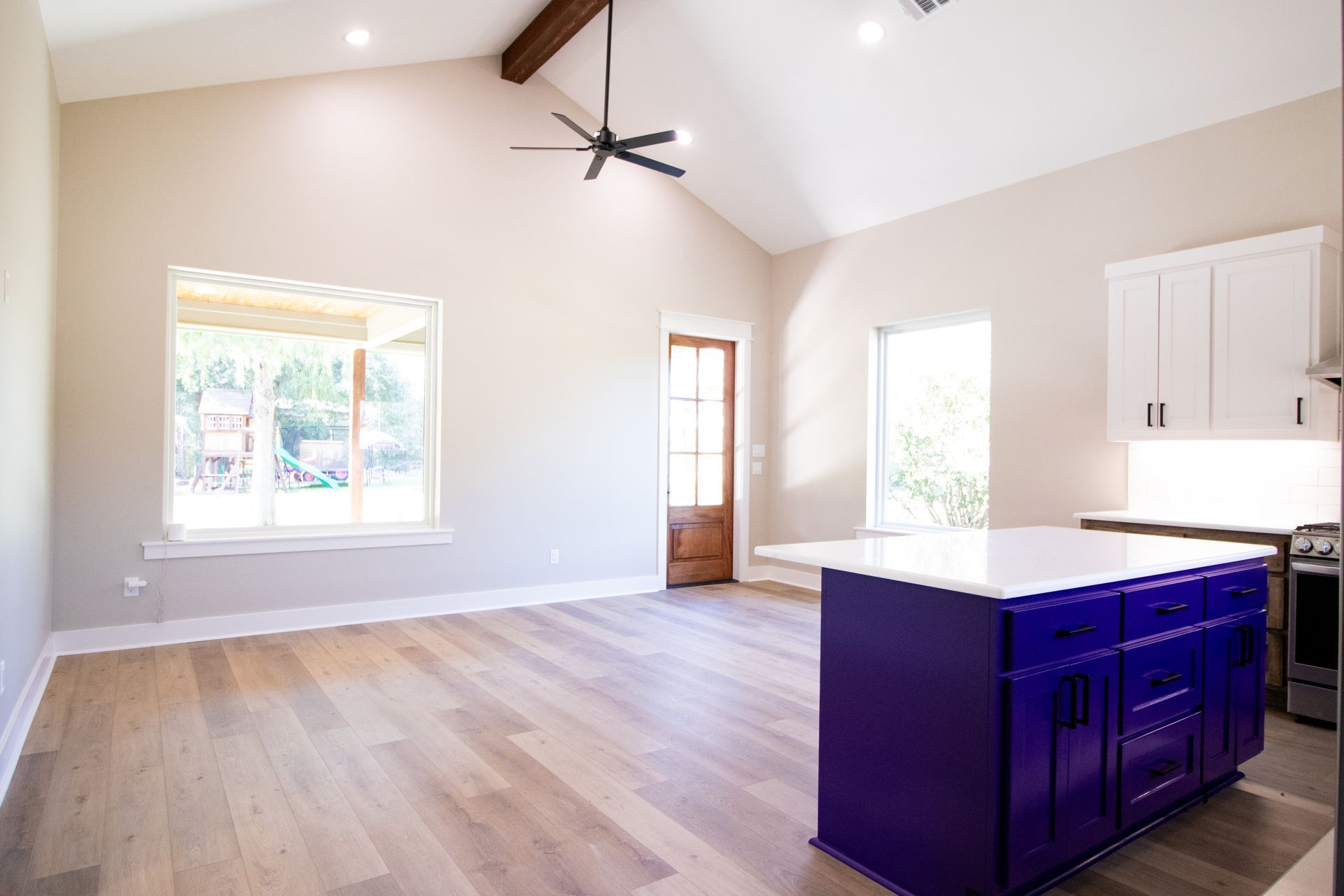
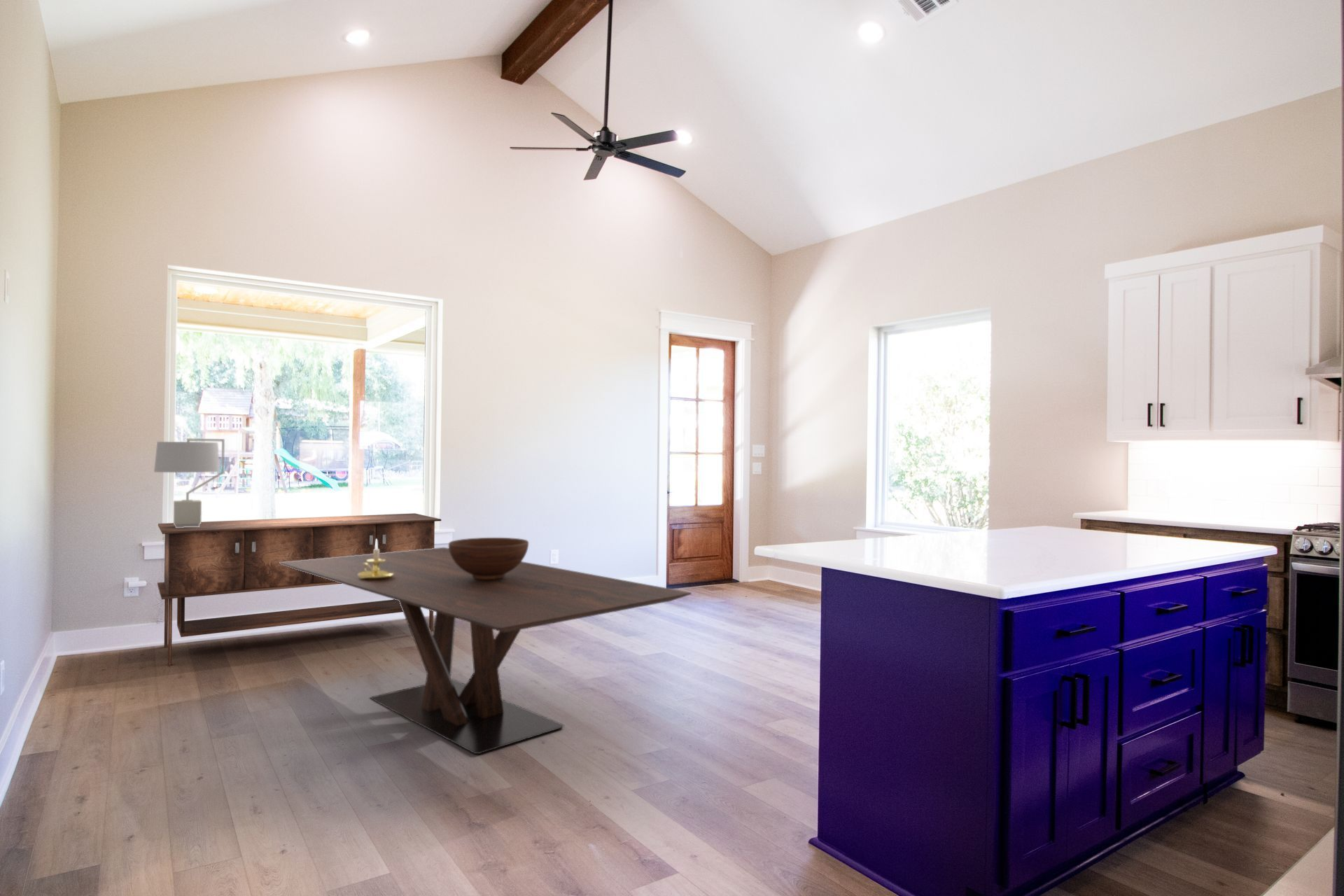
+ table lamp [153,437,225,528]
+ candle holder [358,539,394,580]
+ sideboard [157,512,442,666]
+ dining table [279,547,692,755]
+ fruit bowl [448,537,529,580]
